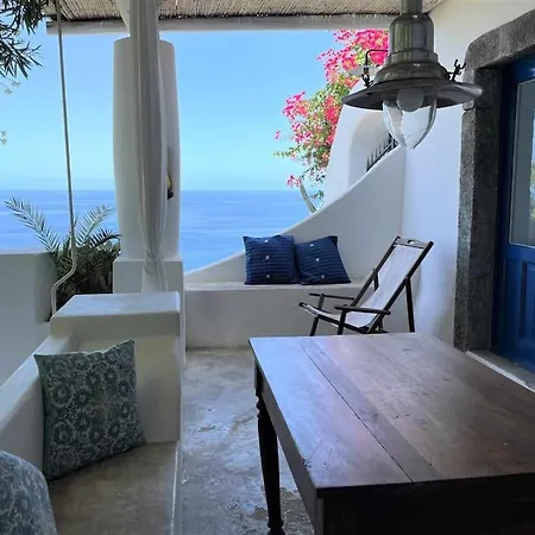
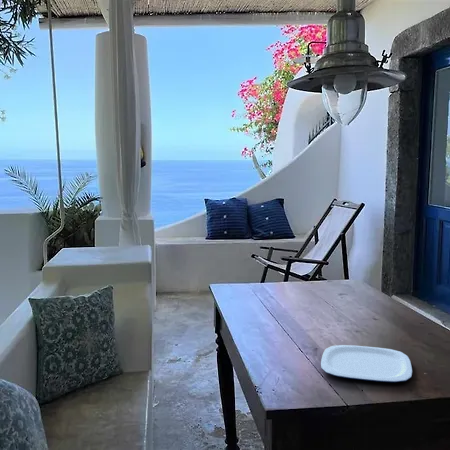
+ plate [320,344,413,383]
